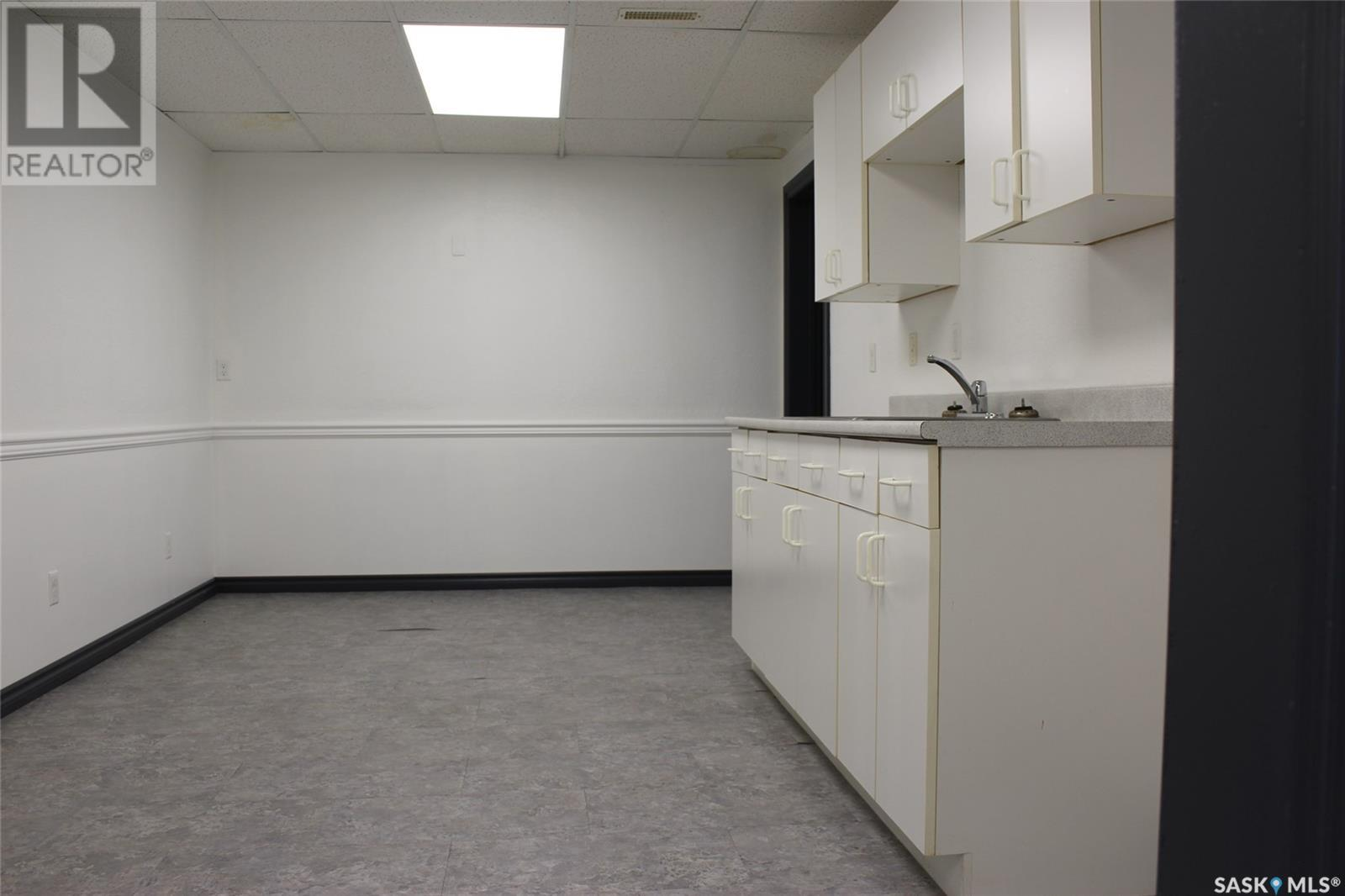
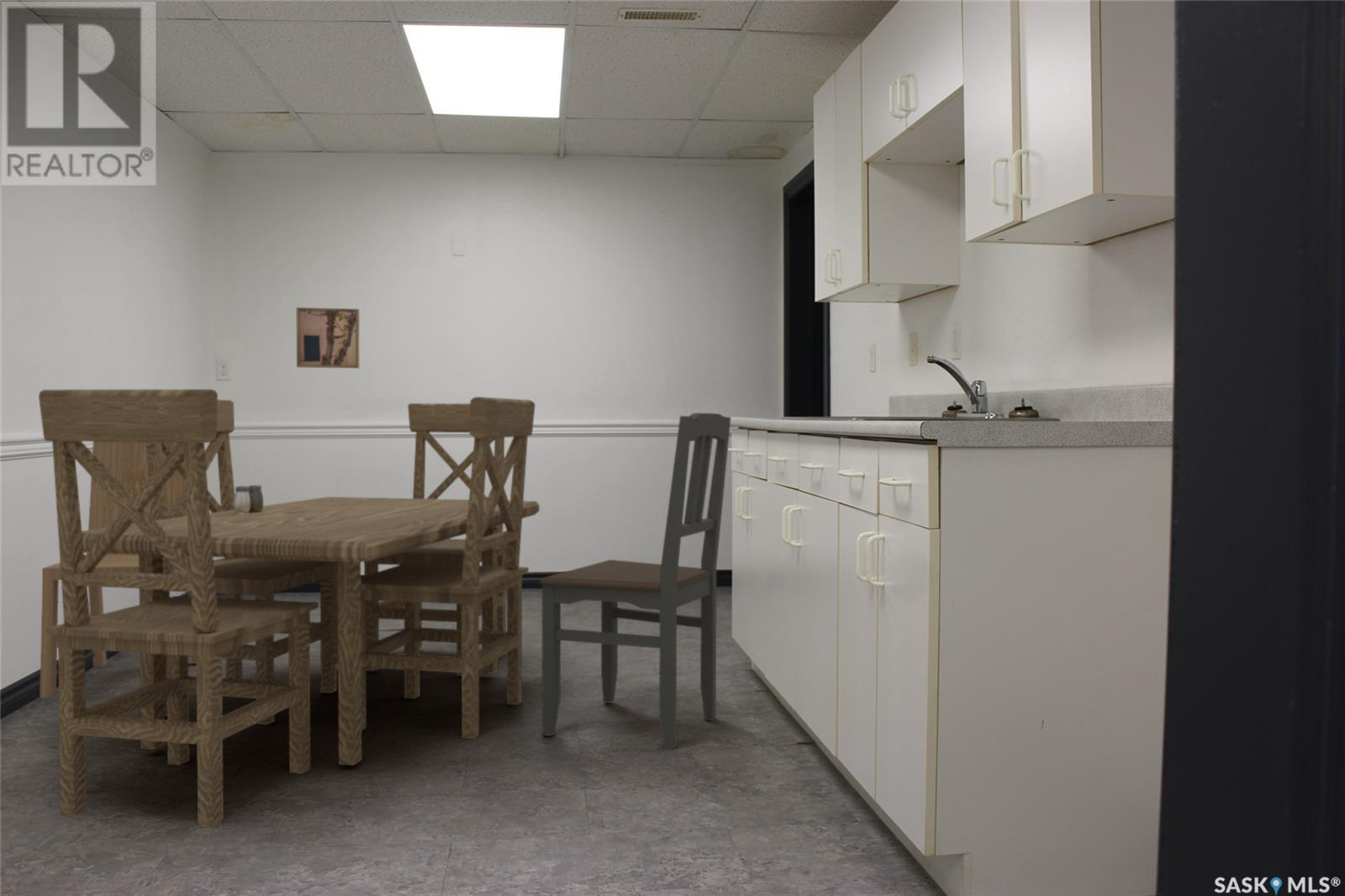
+ wall art [295,307,361,369]
+ dining chair [39,441,197,698]
+ dining chair [539,412,732,751]
+ dining set [38,388,541,829]
+ salt and pepper shaker [234,484,264,514]
